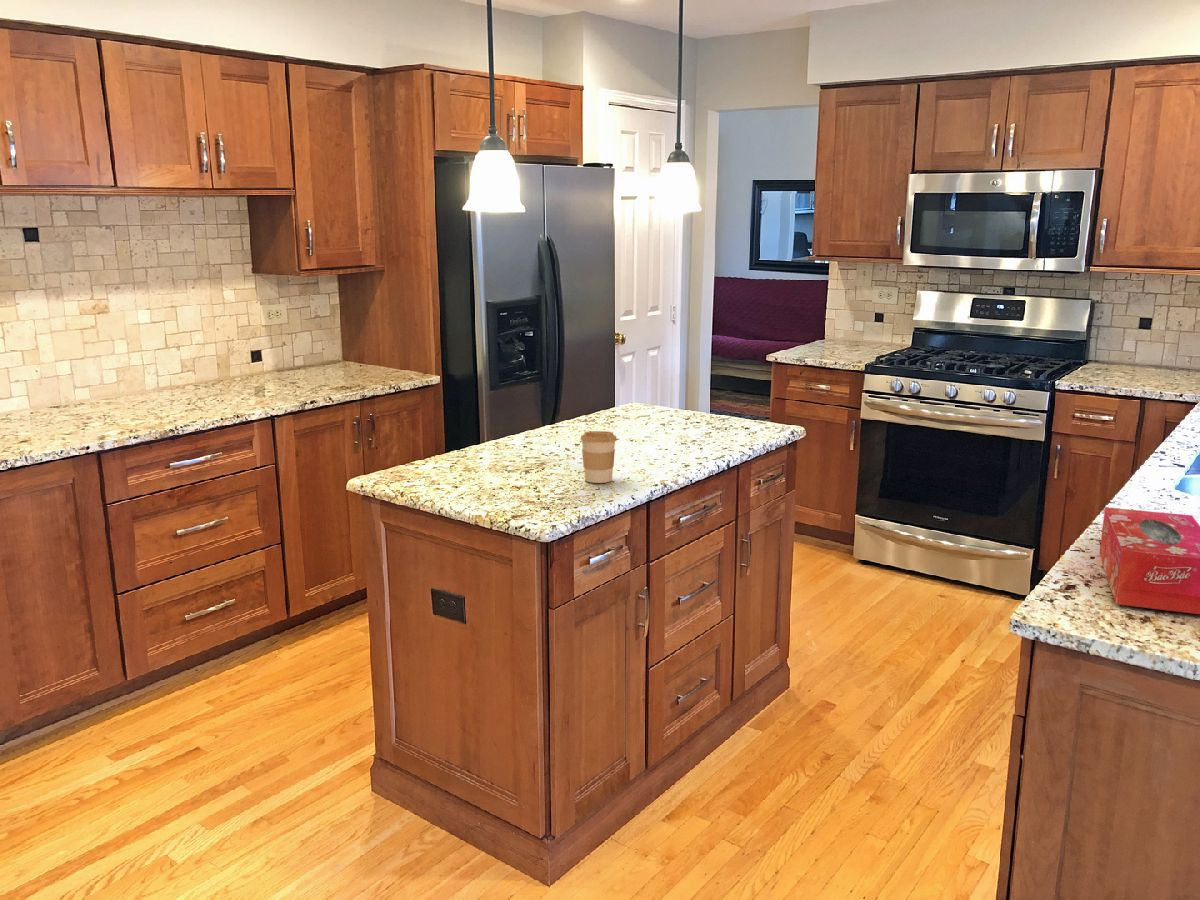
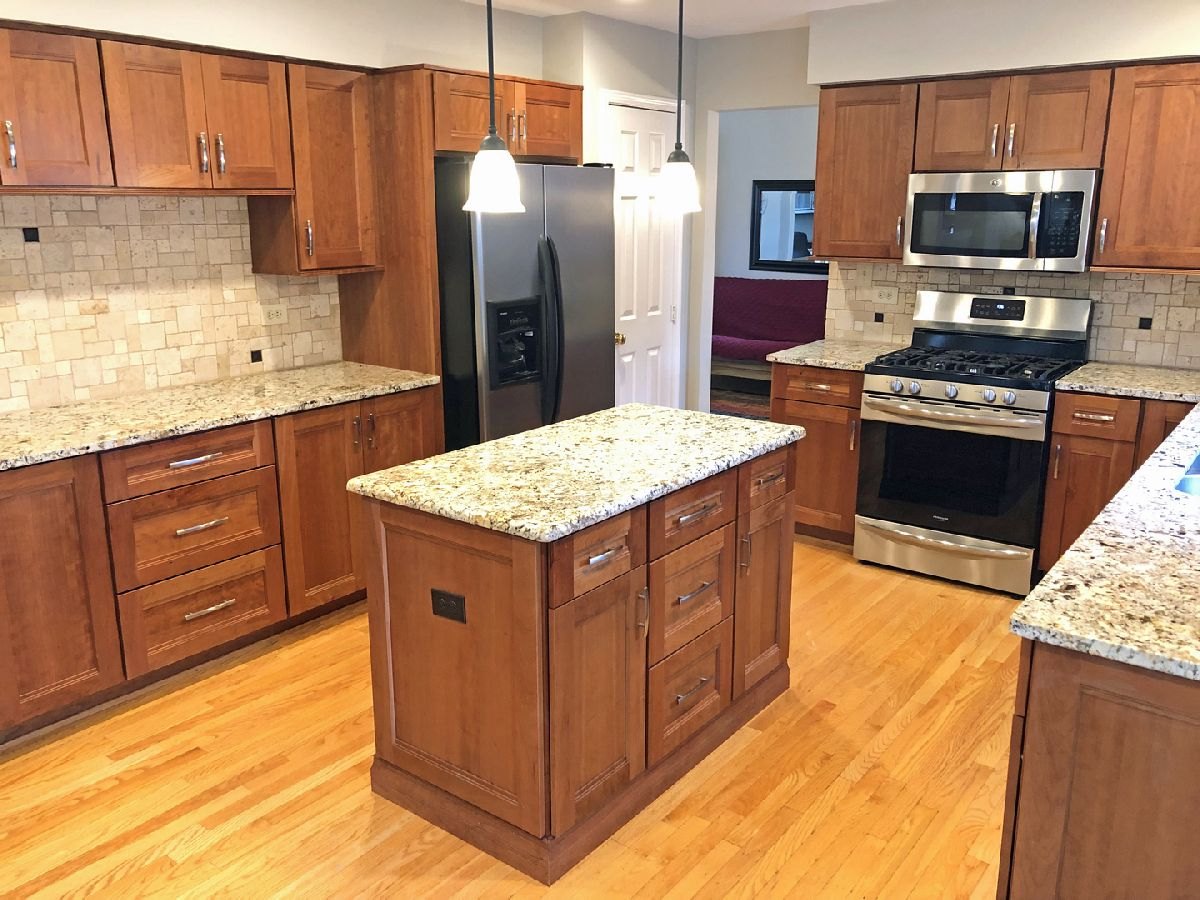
- tissue box [1099,506,1200,615]
- coffee cup [580,430,618,484]
